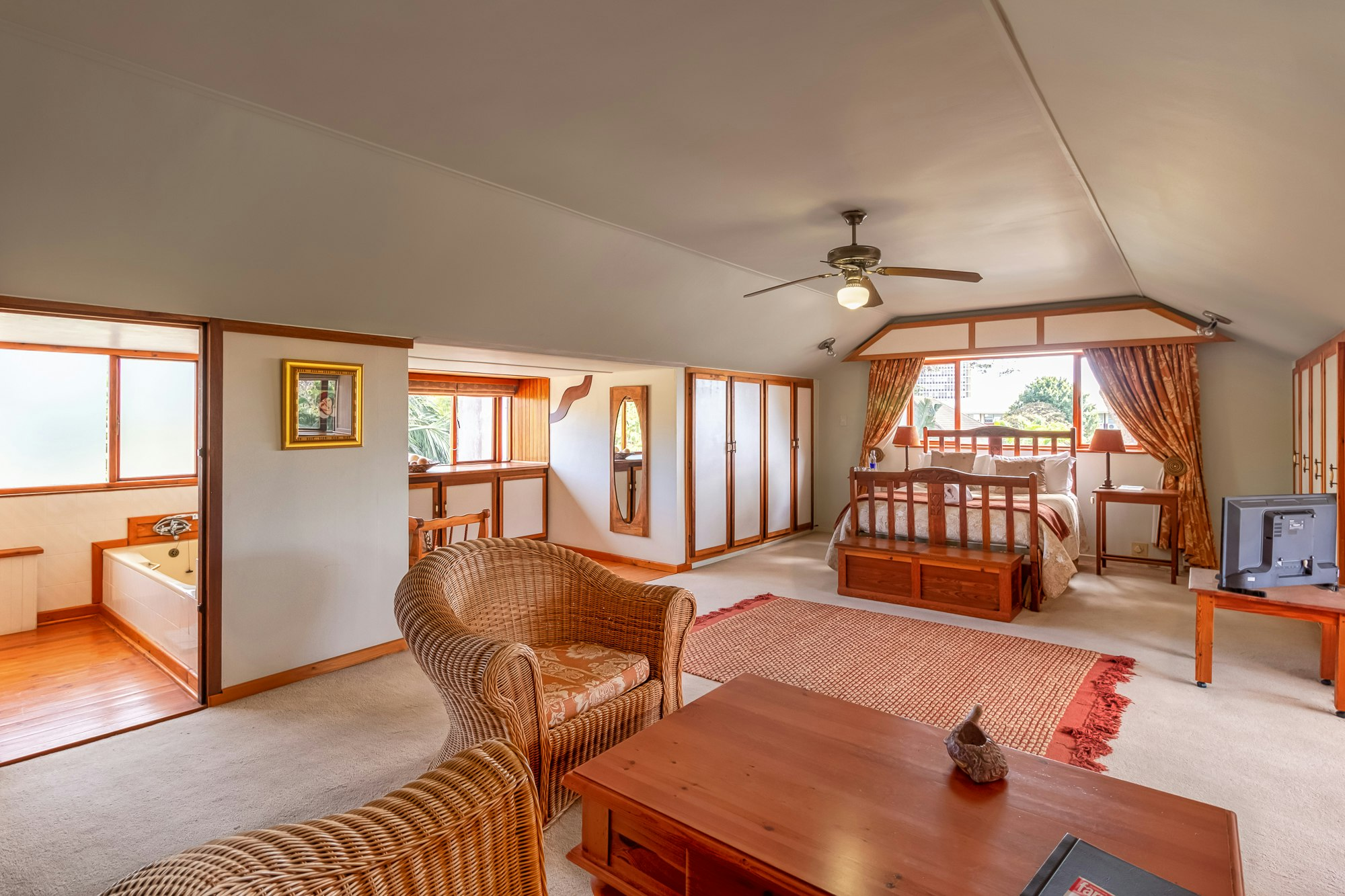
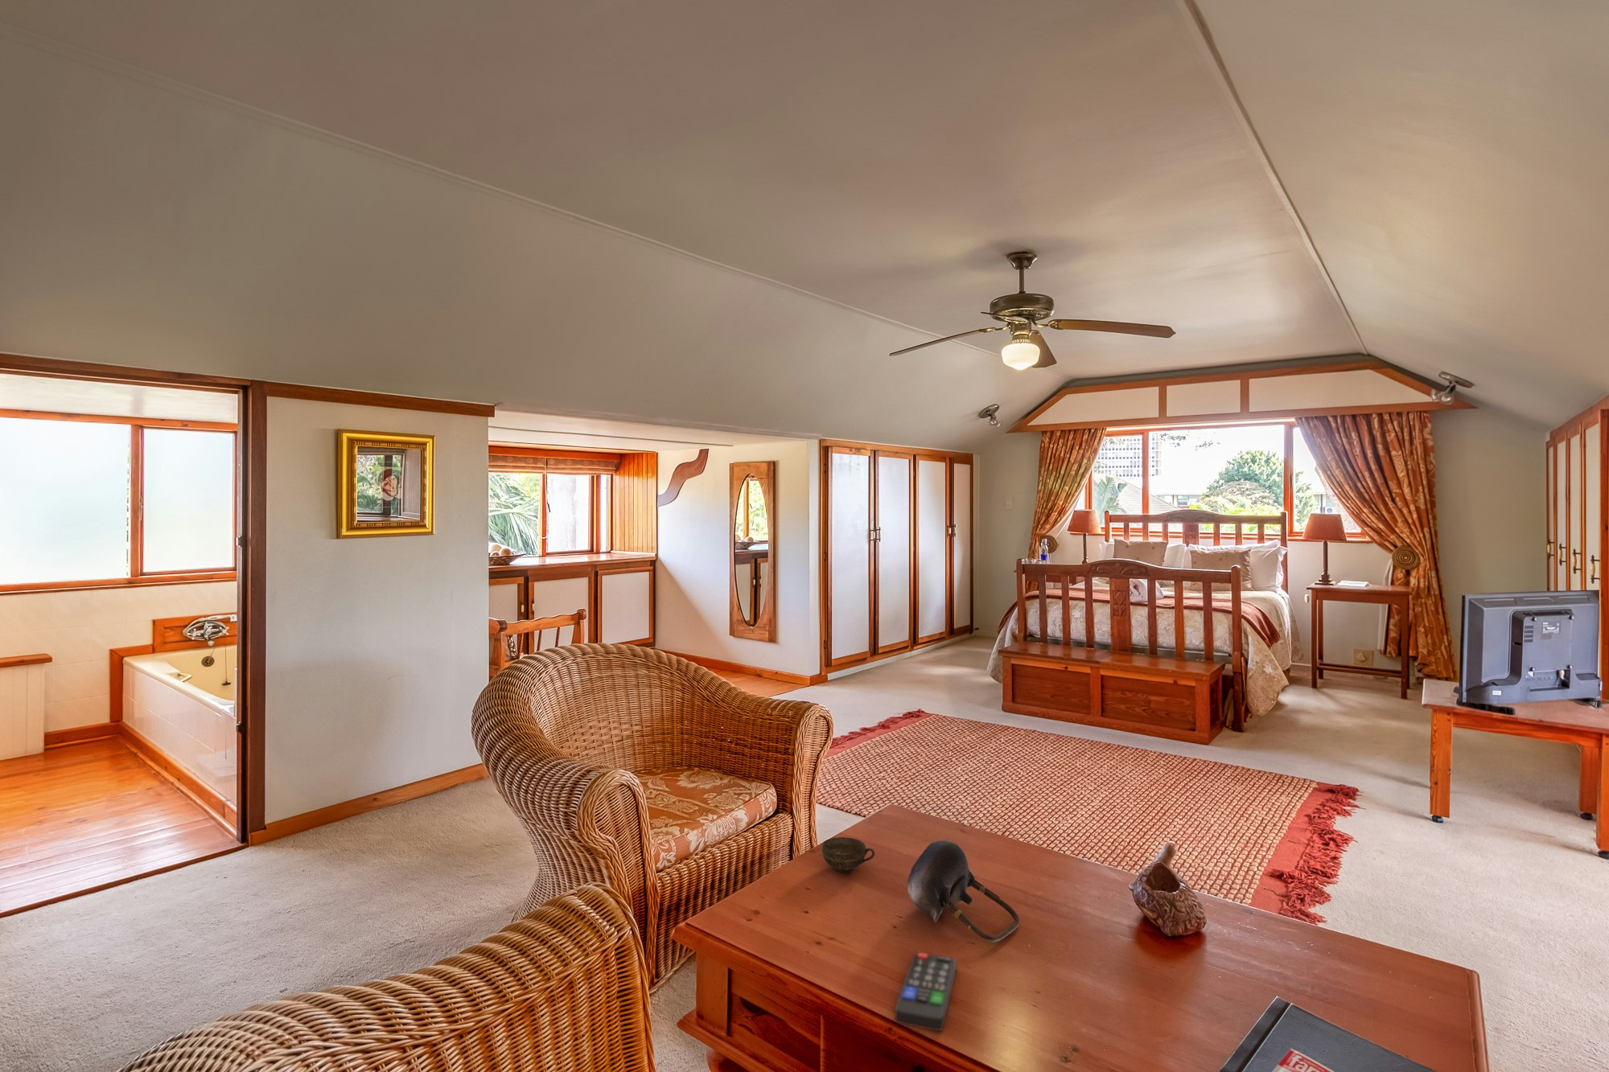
+ cup [822,836,876,873]
+ teapot [907,840,1020,943]
+ remote control [894,951,957,1031]
